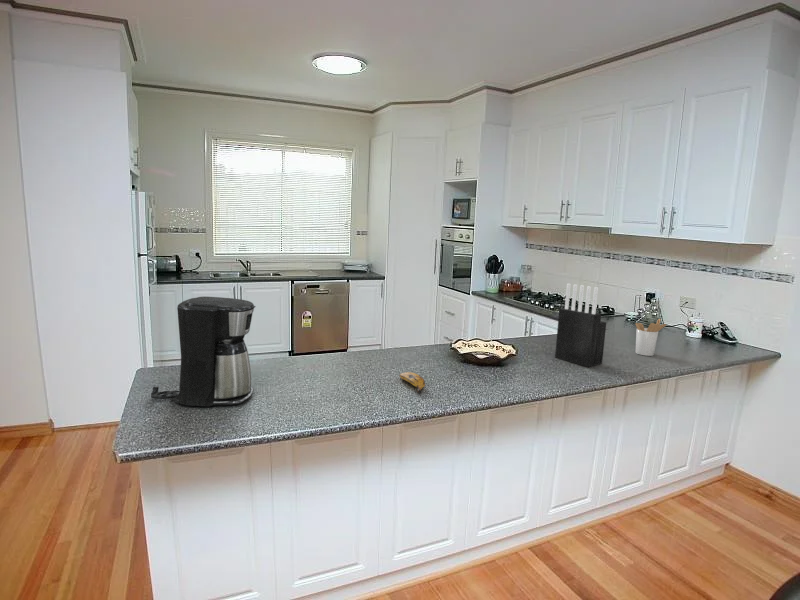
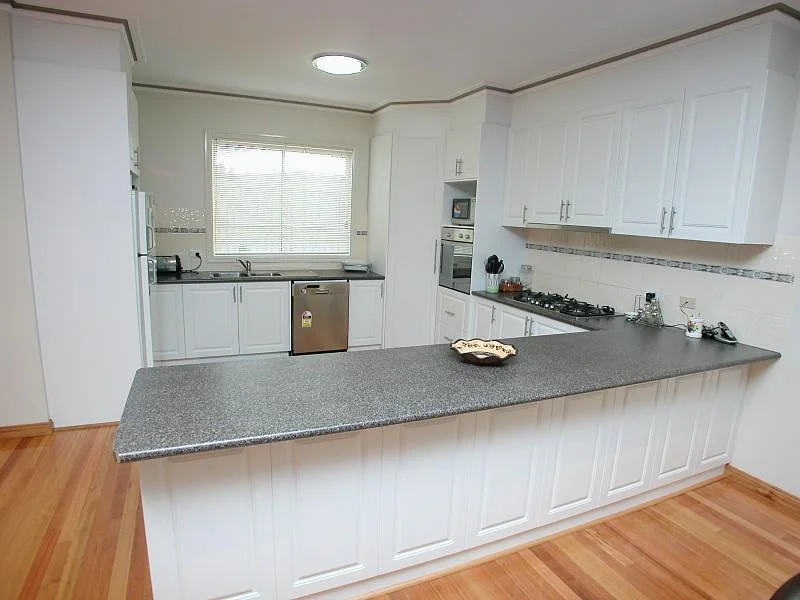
- coffee maker [150,296,257,408]
- knife block [554,283,607,368]
- banana [398,371,426,394]
- utensil holder [634,318,667,357]
